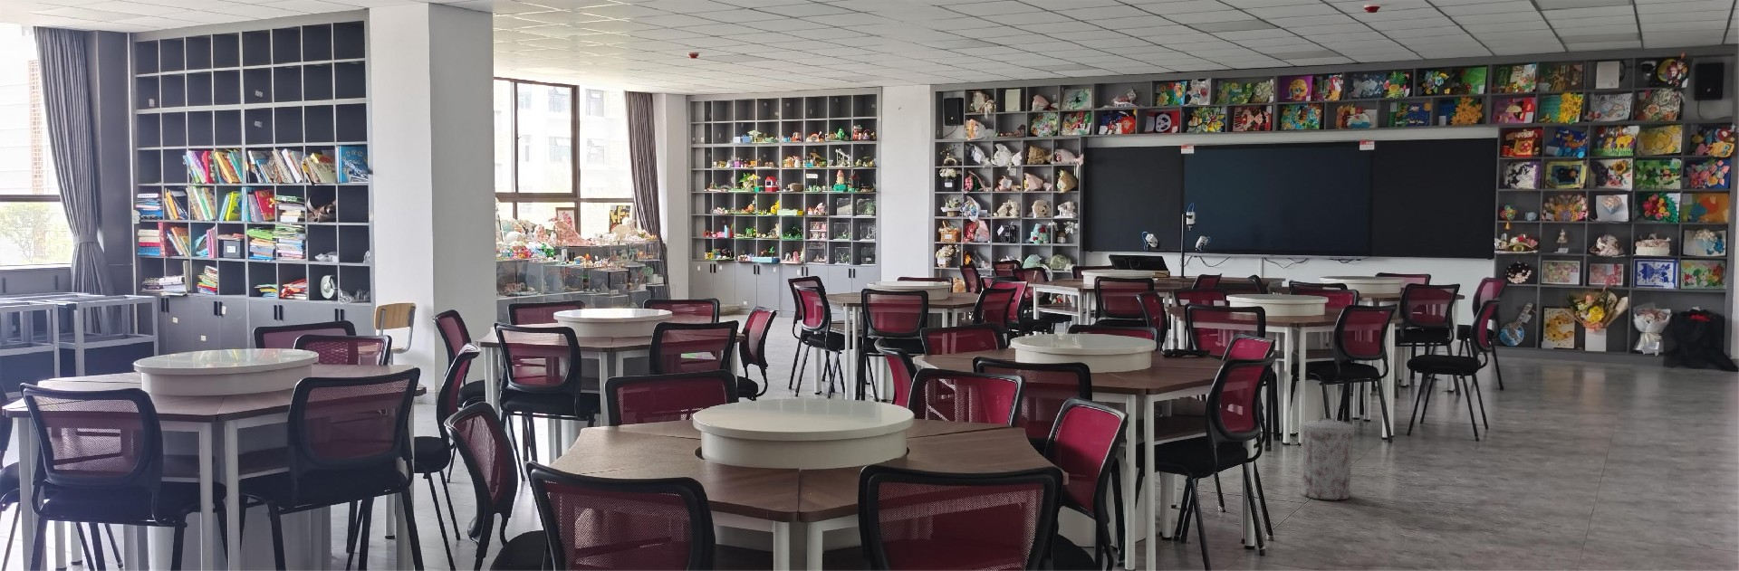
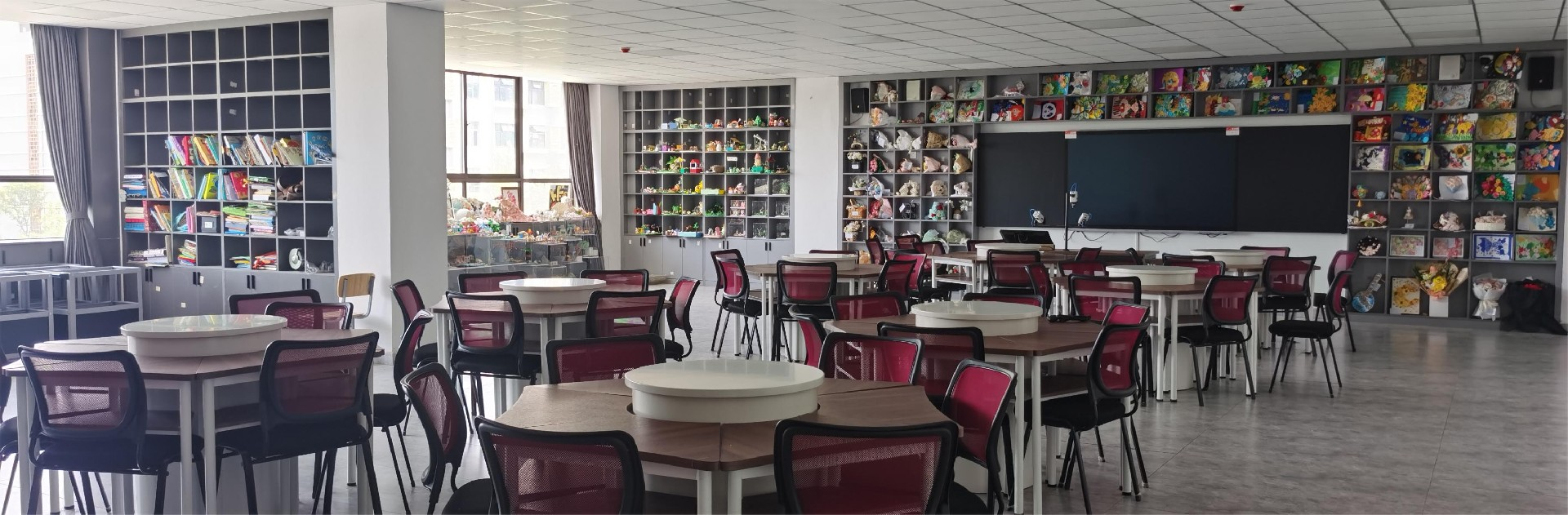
- trash can [1298,417,1356,500]
